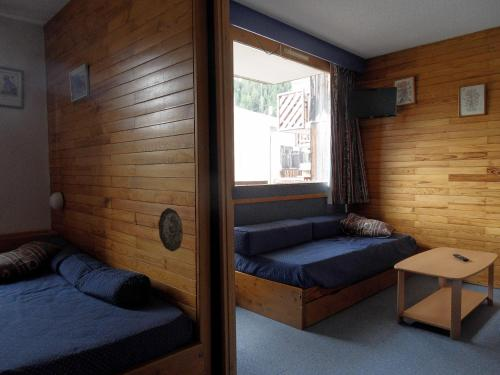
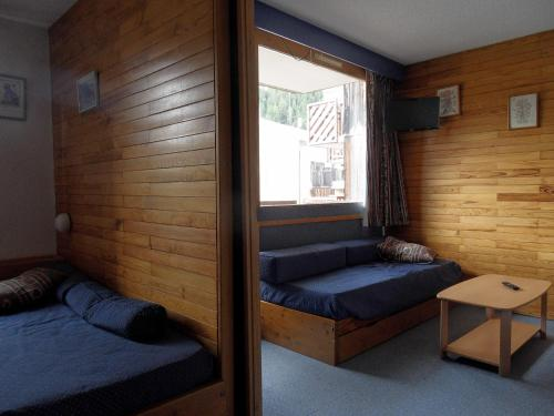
- decorative plate [157,207,184,253]
